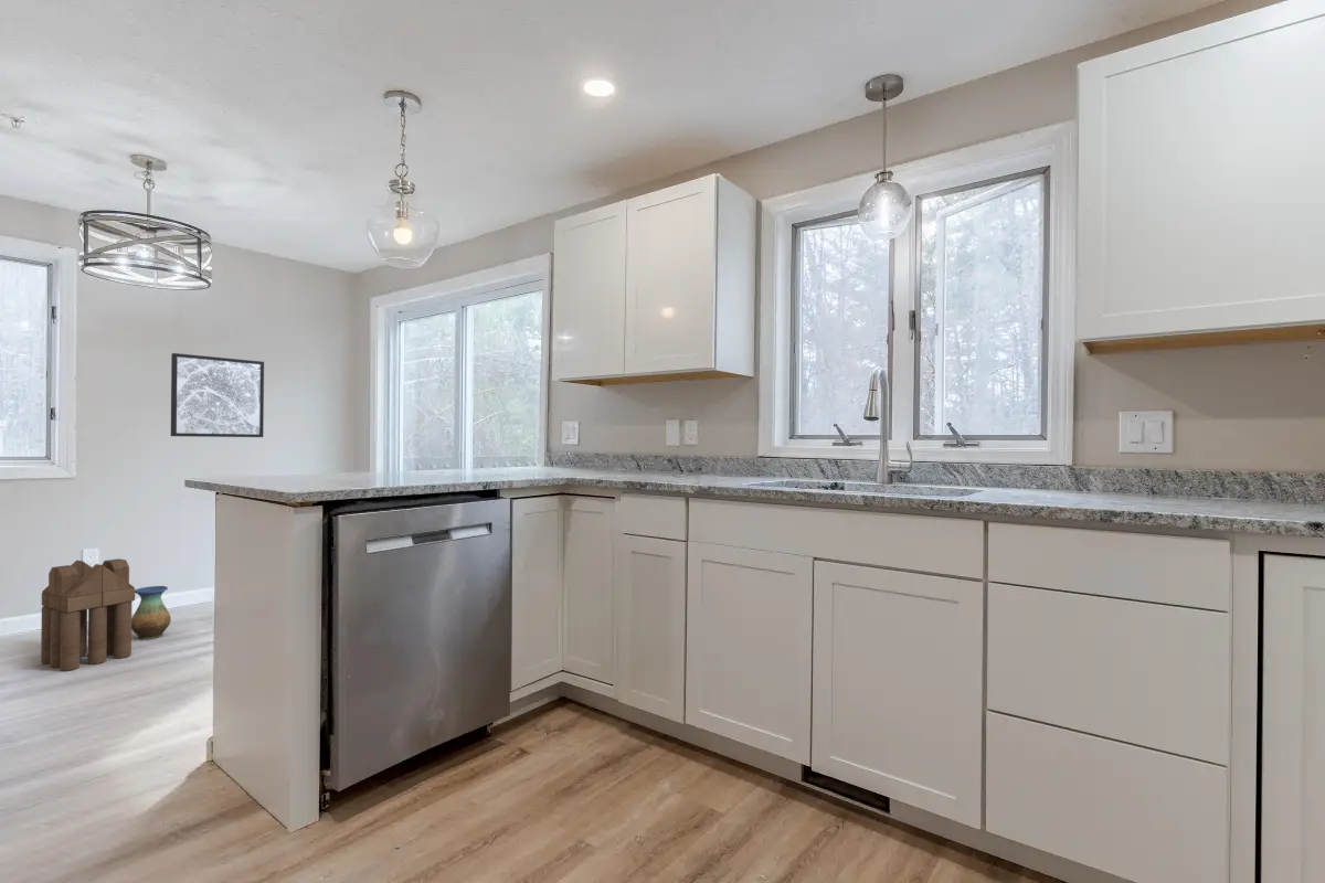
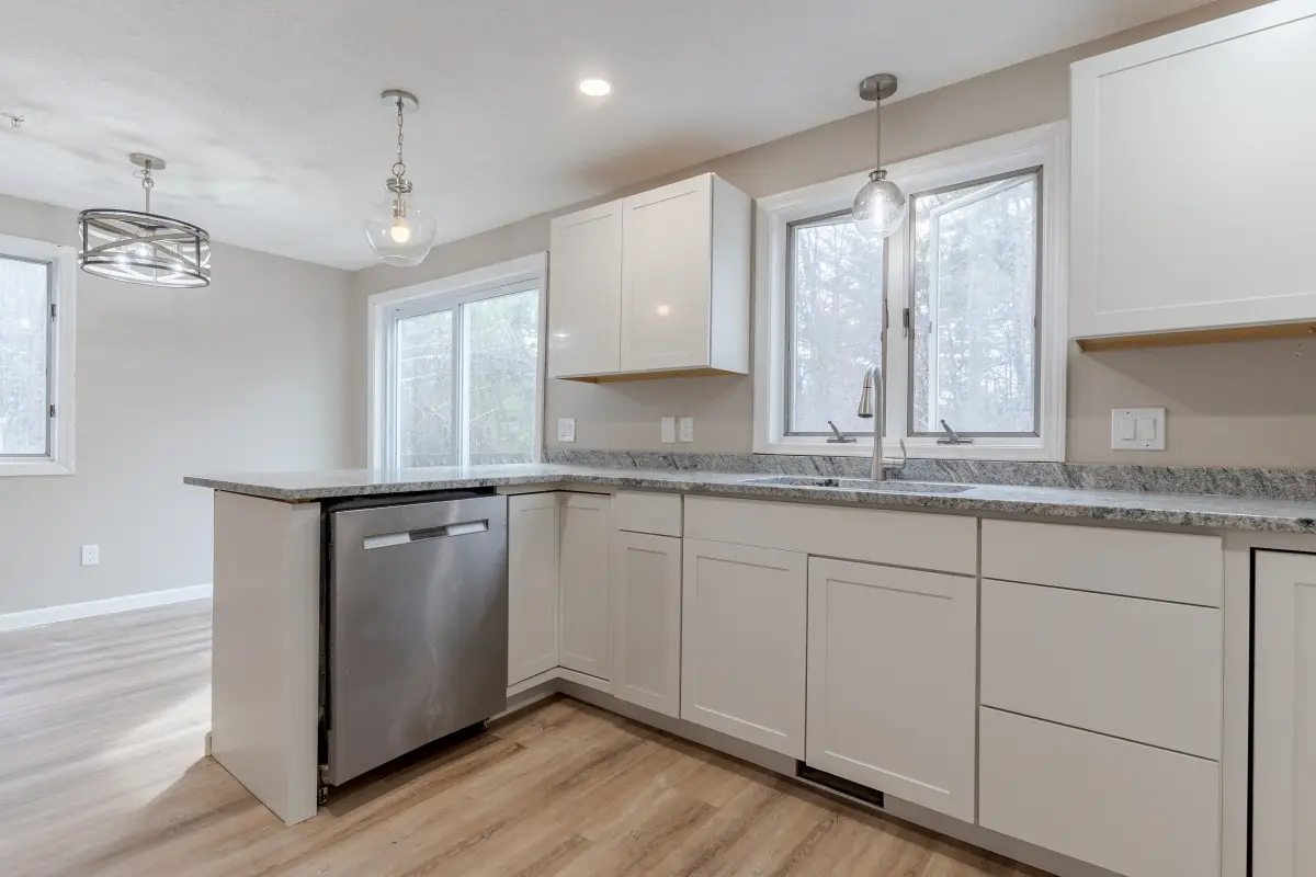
- wall art [170,352,265,438]
- vase [131,585,172,640]
- stool [40,557,136,672]
